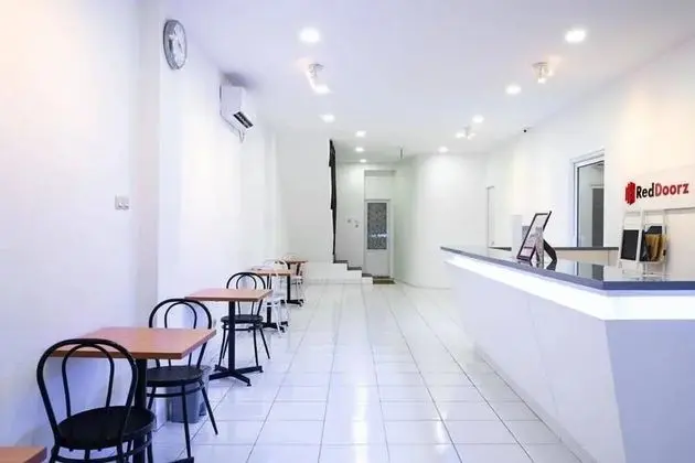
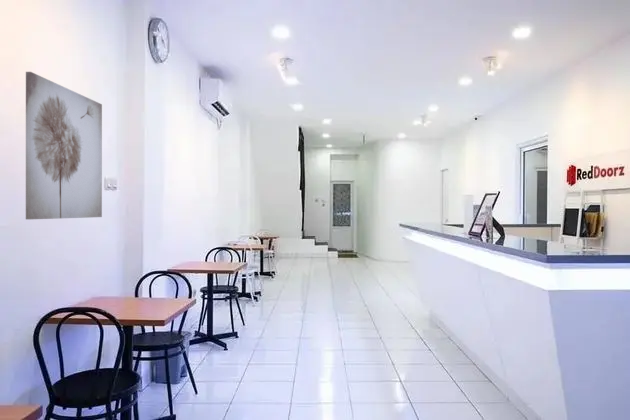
+ wall art [25,71,103,220]
